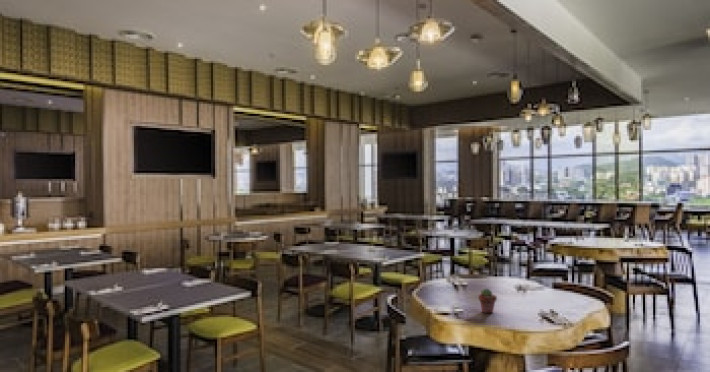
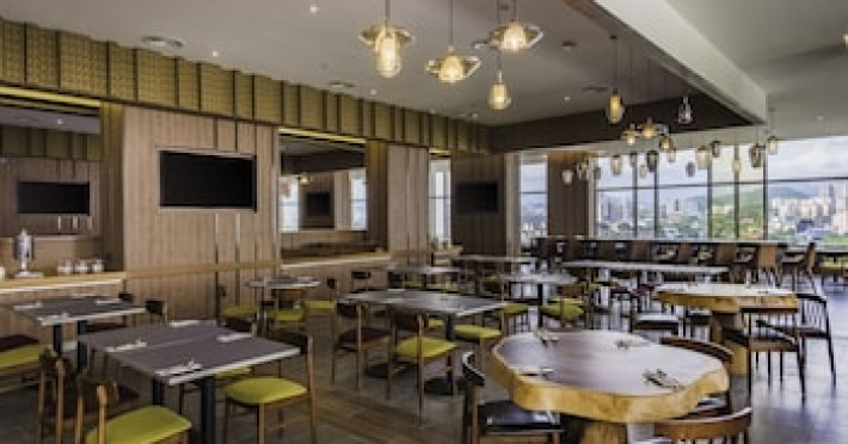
- potted succulent [478,287,498,314]
